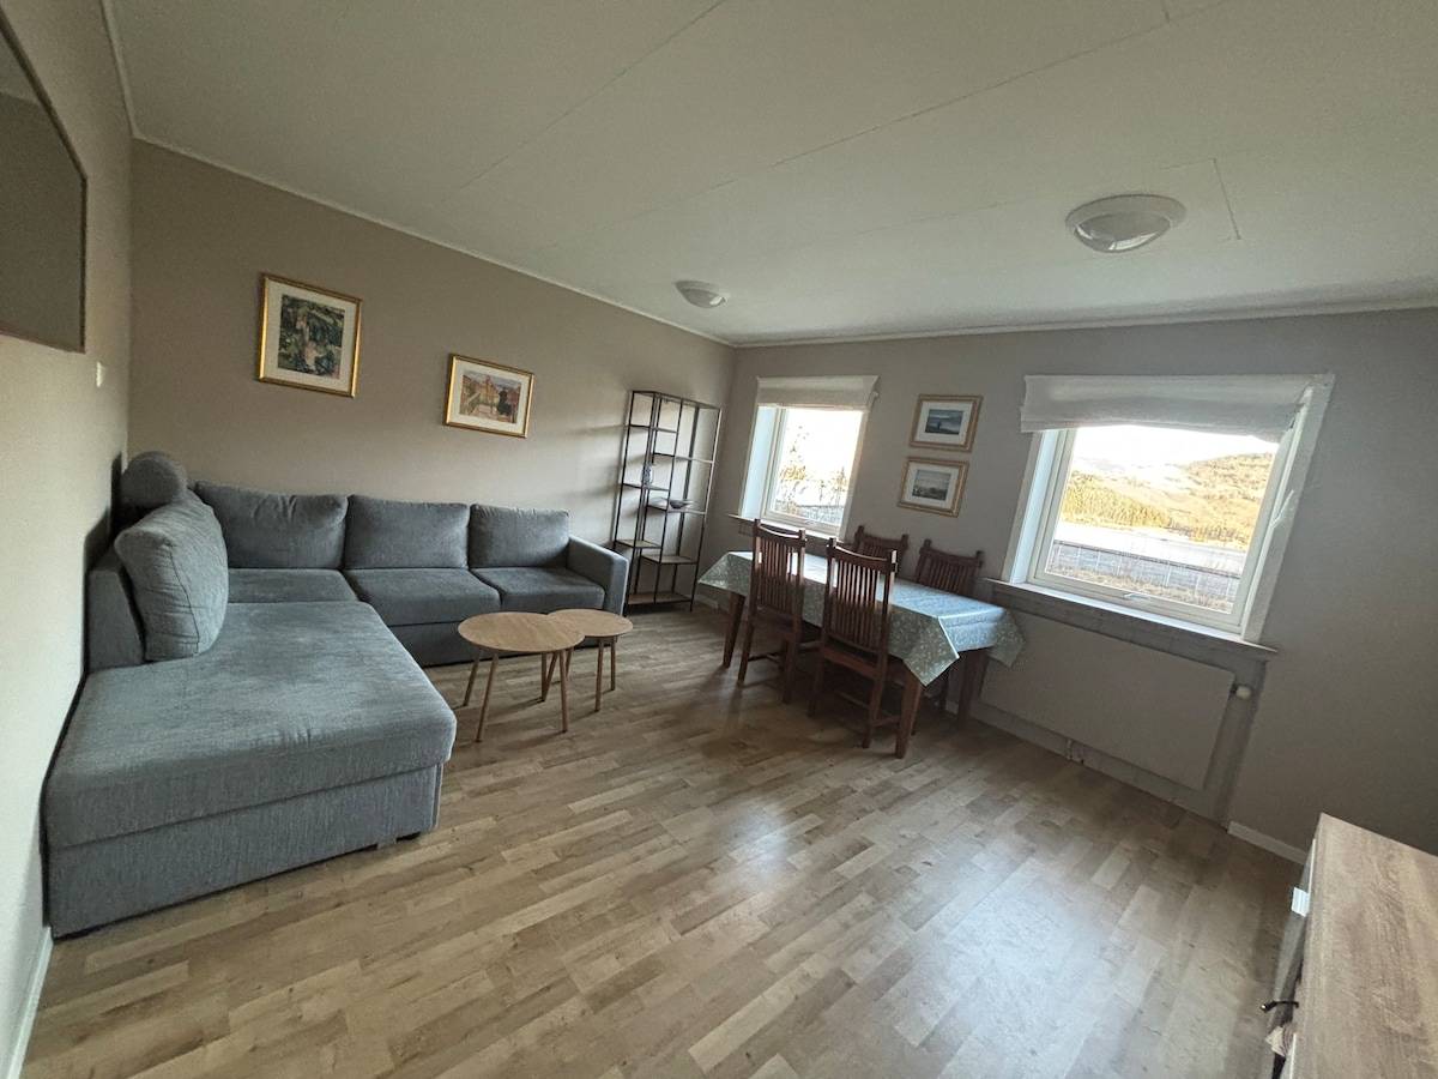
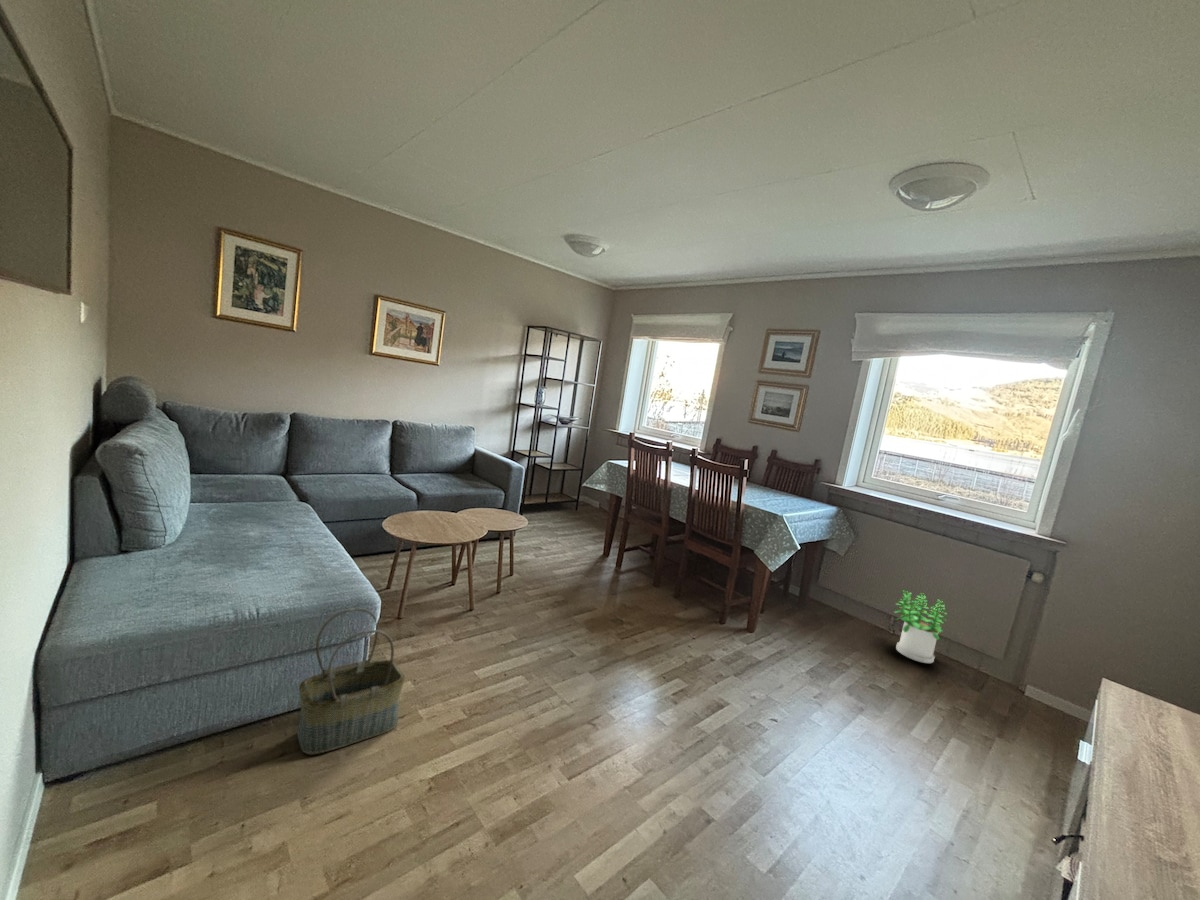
+ potted plant [893,590,948,664]
+ basket [296,607,406,756]
